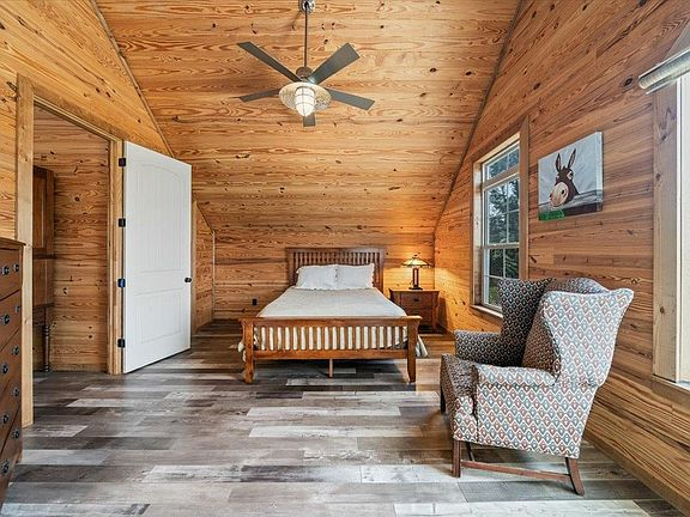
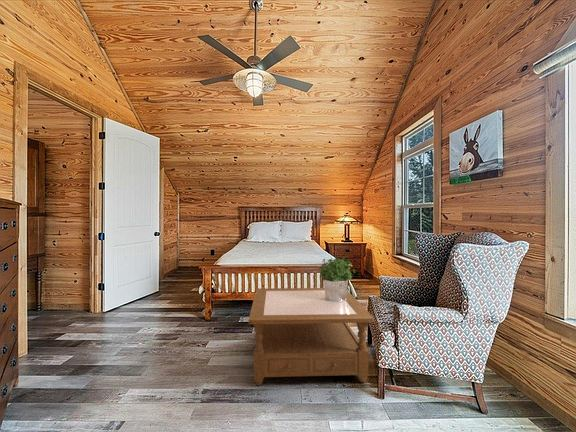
+ potted plant [319,256,356,302]
+ coffee table [248,287,375,386]
